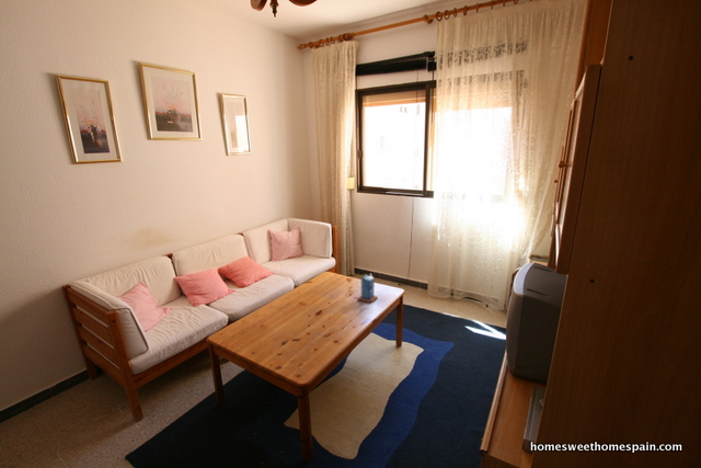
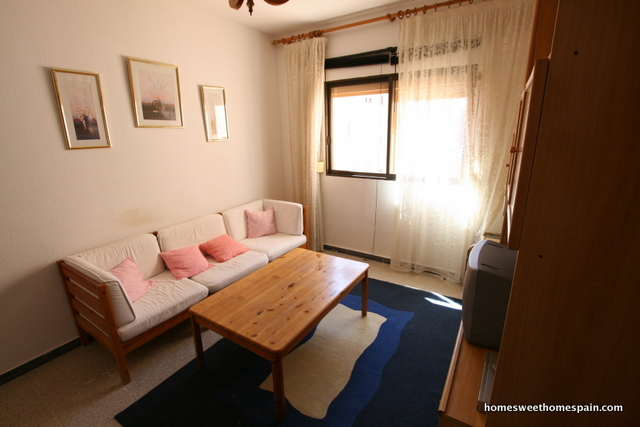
- candle [356,273,379,304]
